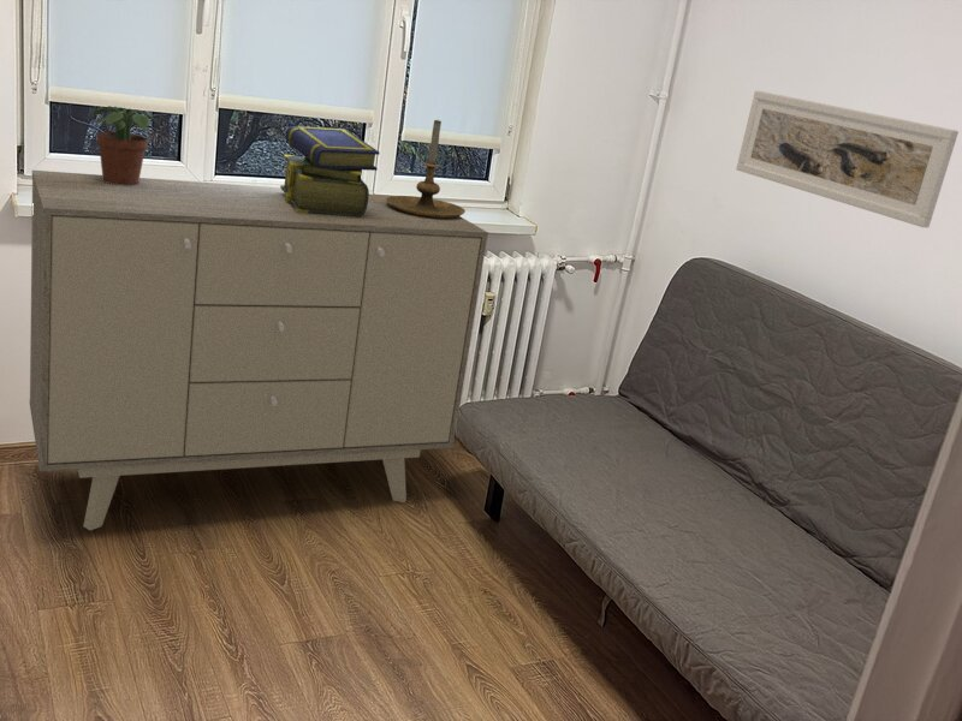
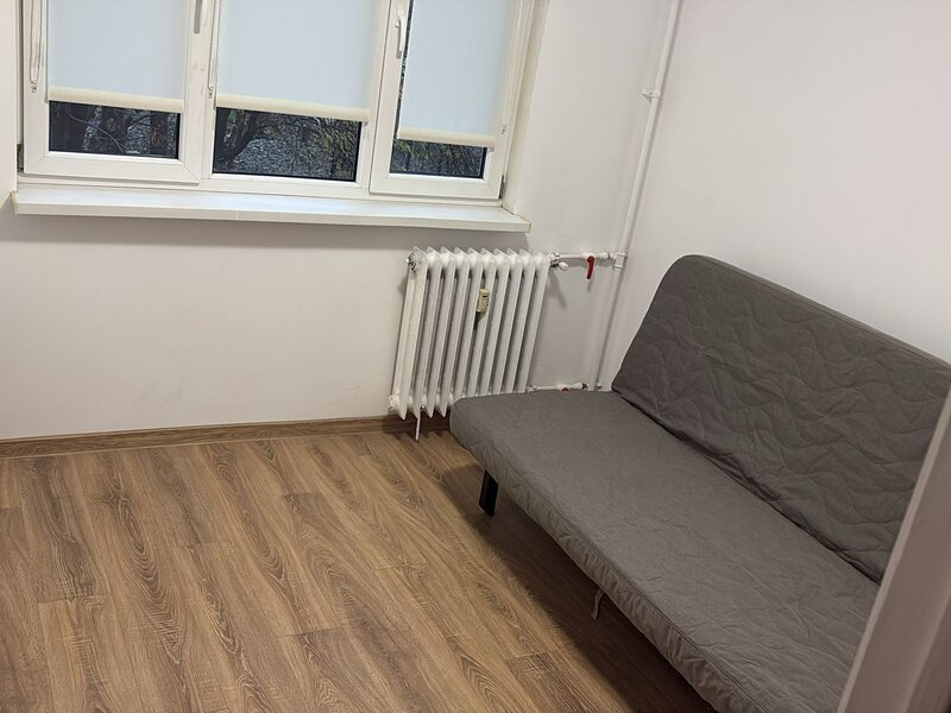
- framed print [735,89,960,228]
- stack of books [279,125,381,218]
- sideboard [29,169,489,531]
- potted plant [91,105,159,185]
- candle holder [386,119,467,218]
